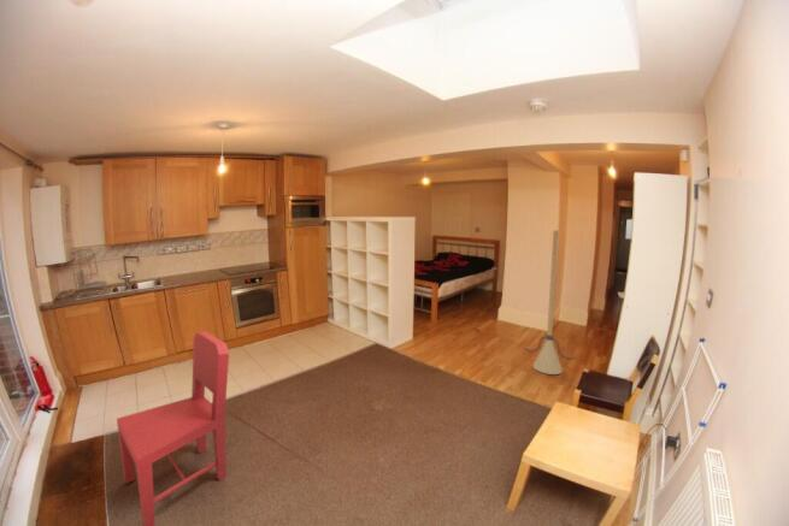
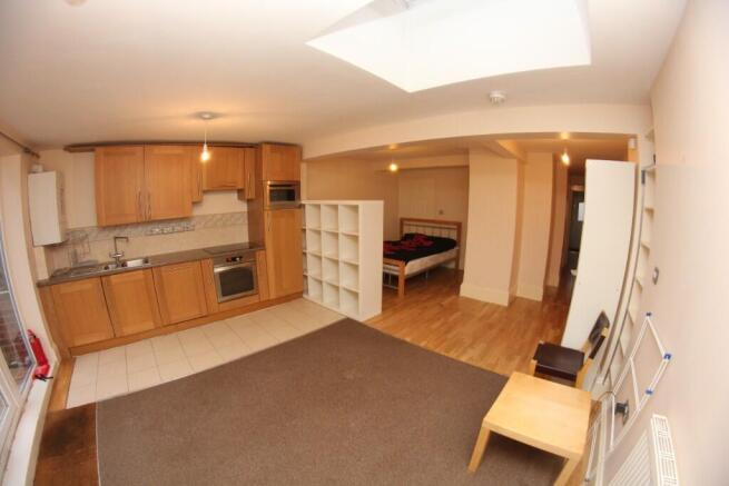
- broom [523,230,576,376]
- dining chair [116,331,230,526]
